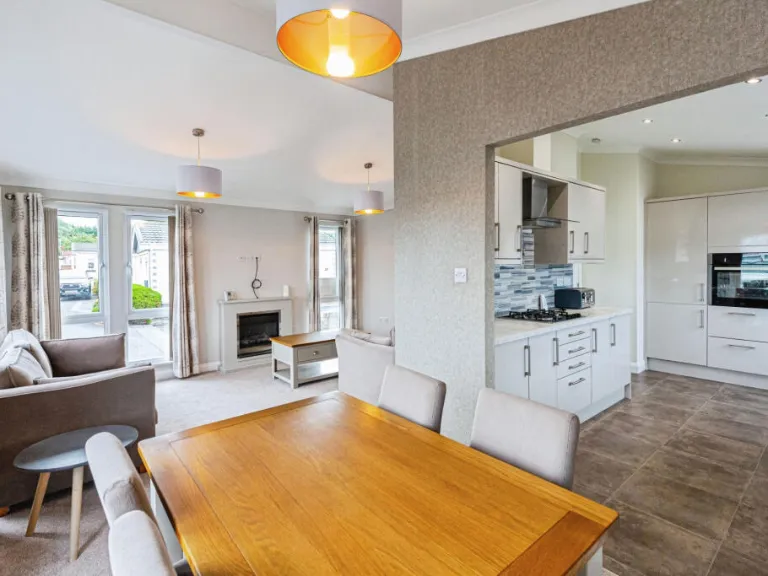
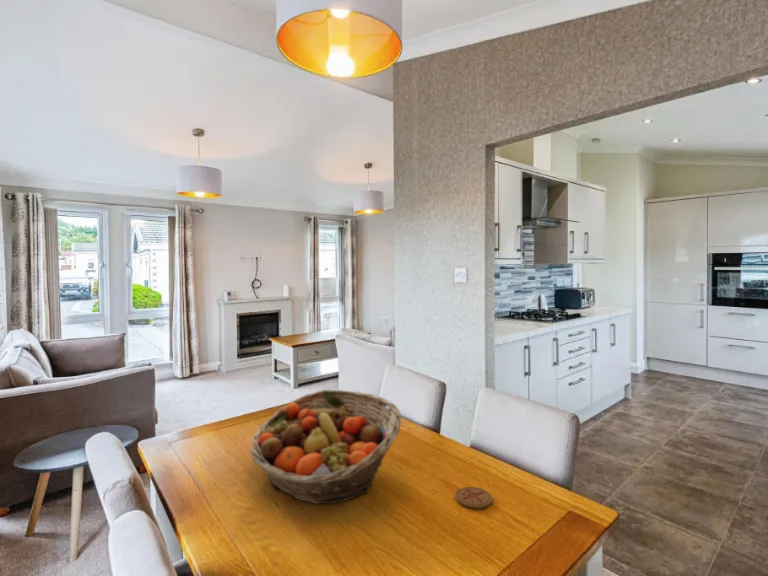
+ fruit basket [249,389,402,505]
+ coaster [454,486,493,509]
